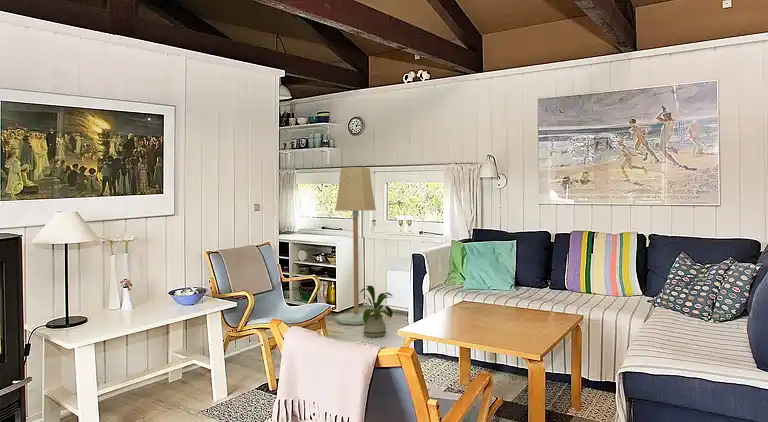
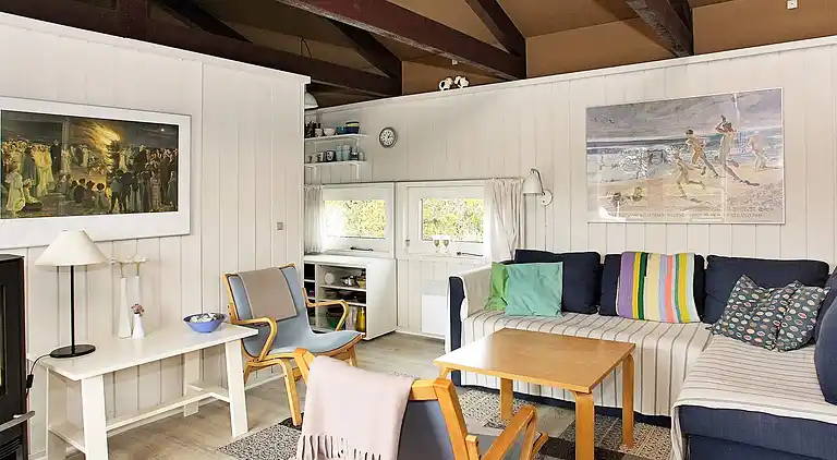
- floor lamp [334,167,377,326]
- house plant [358,285,394,338]
